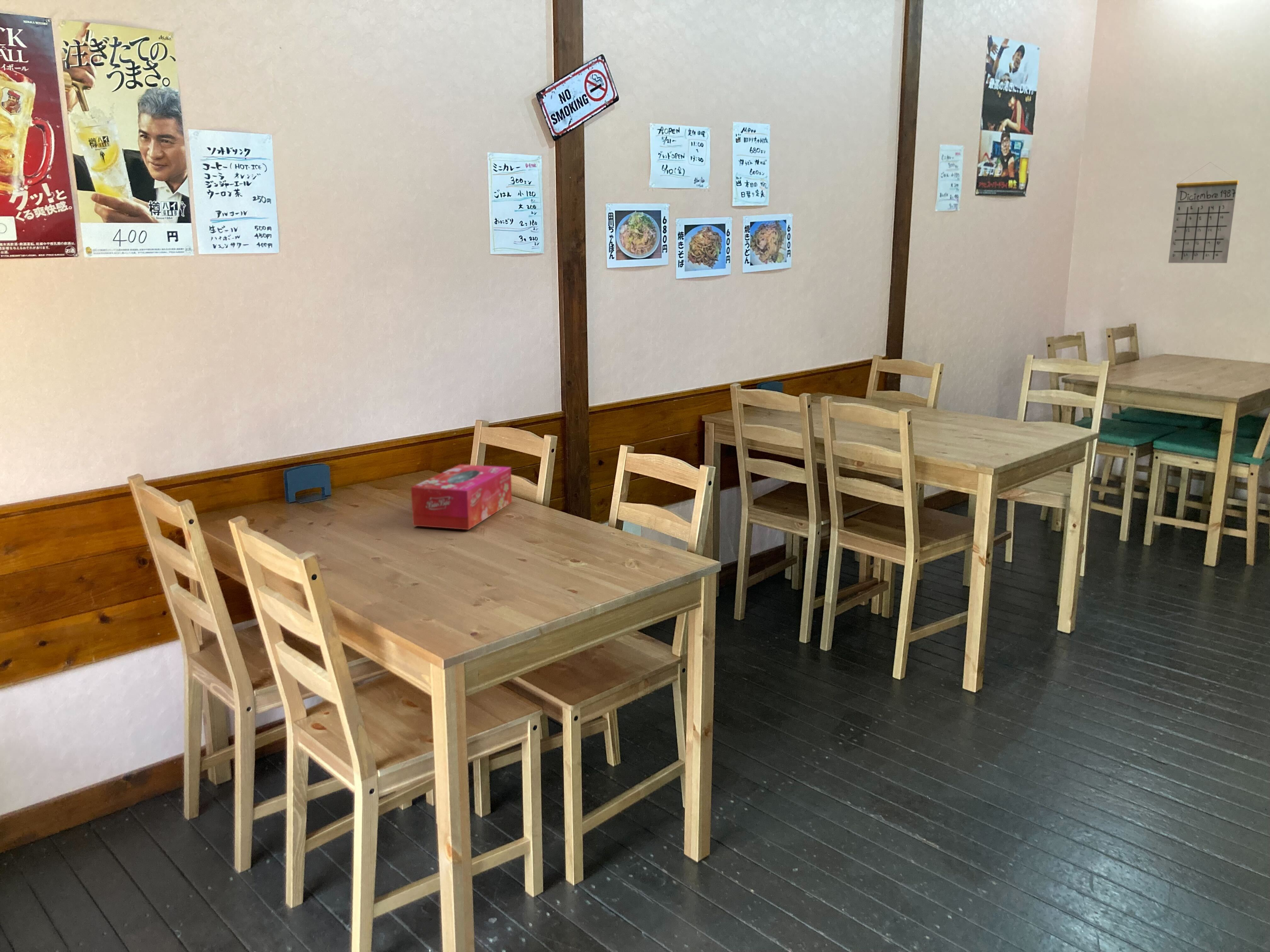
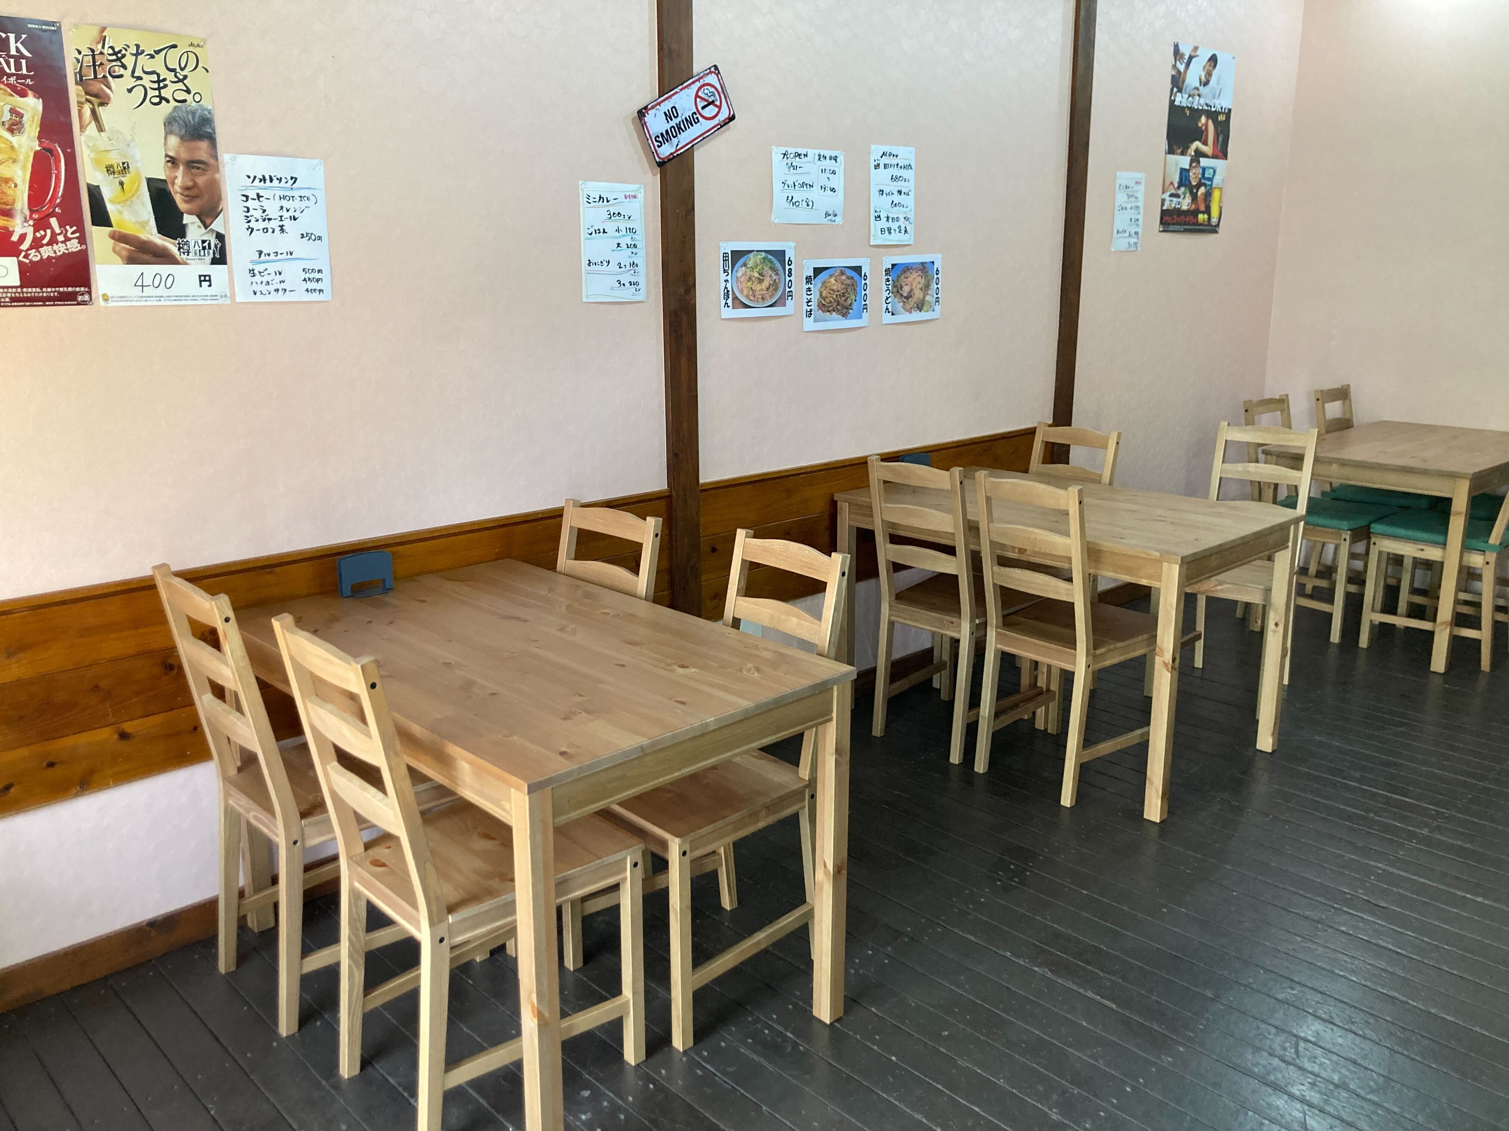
- calendar [1168,162,1239,264]
- tissue box [411,464,512,530]
